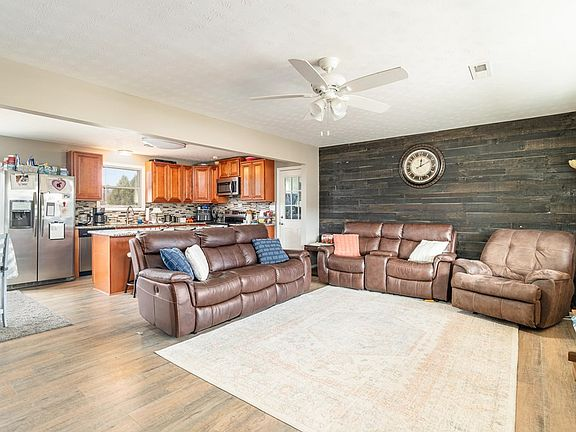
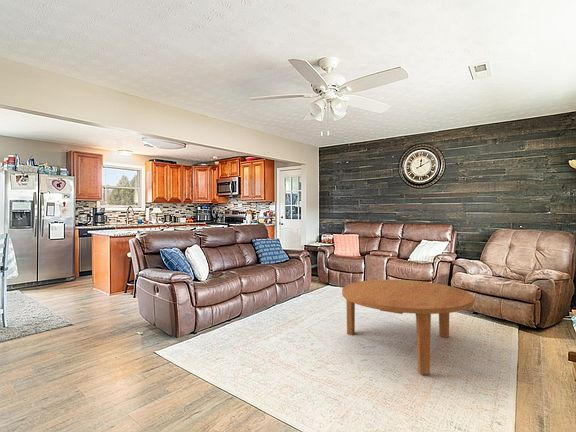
+ coffee table [341,279,475,375]
